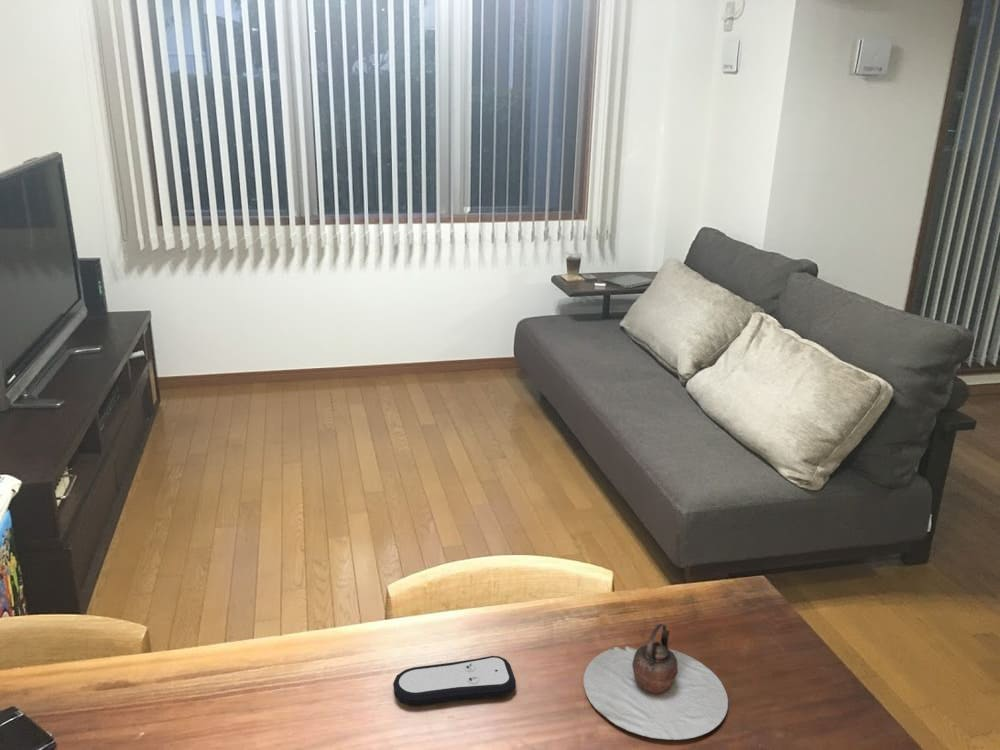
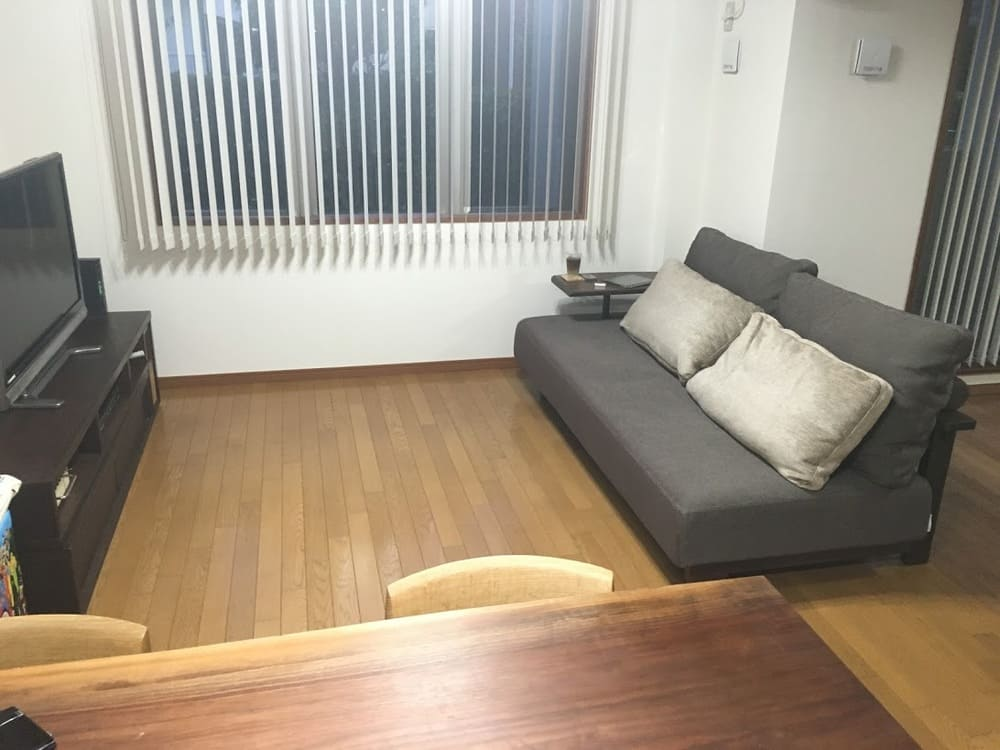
- remote control [392,655,517,707]
- teapot [582,623,729,741]
